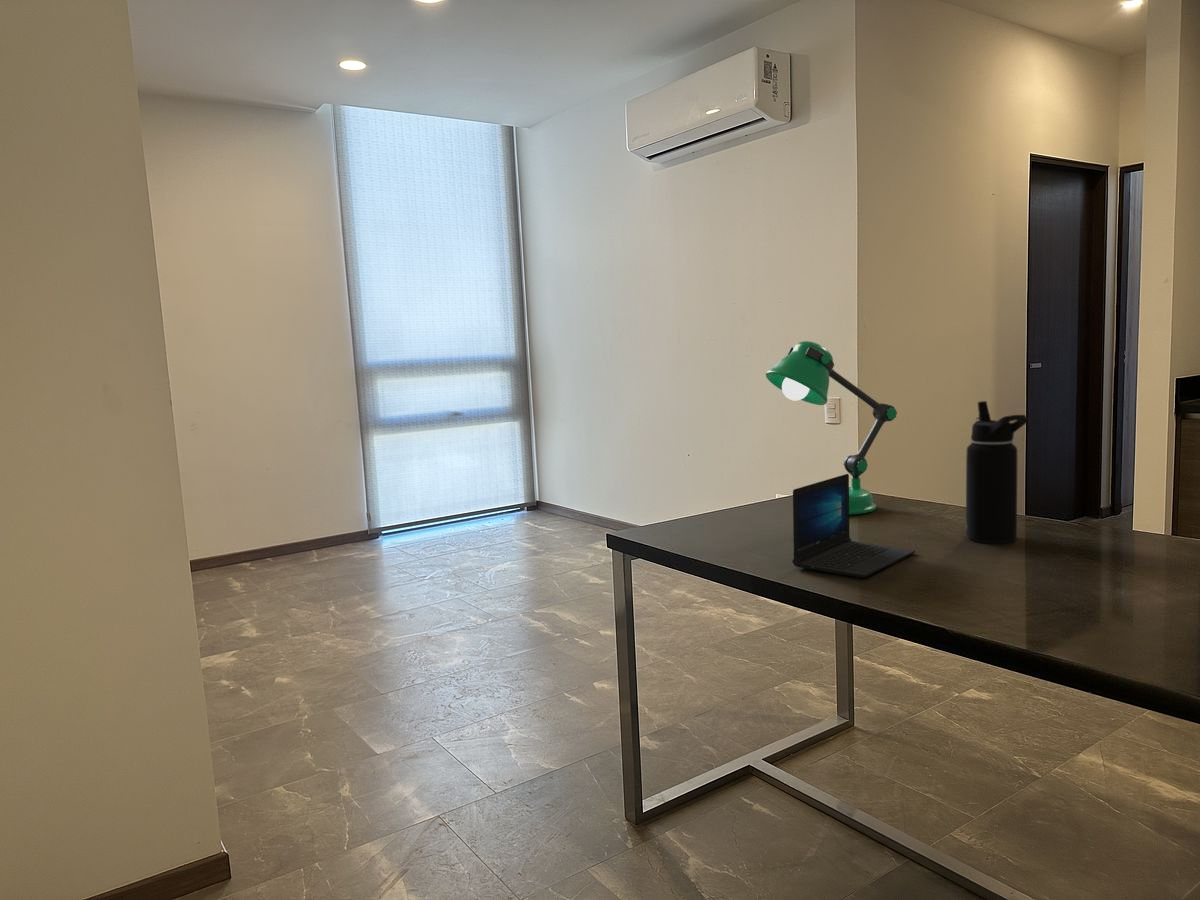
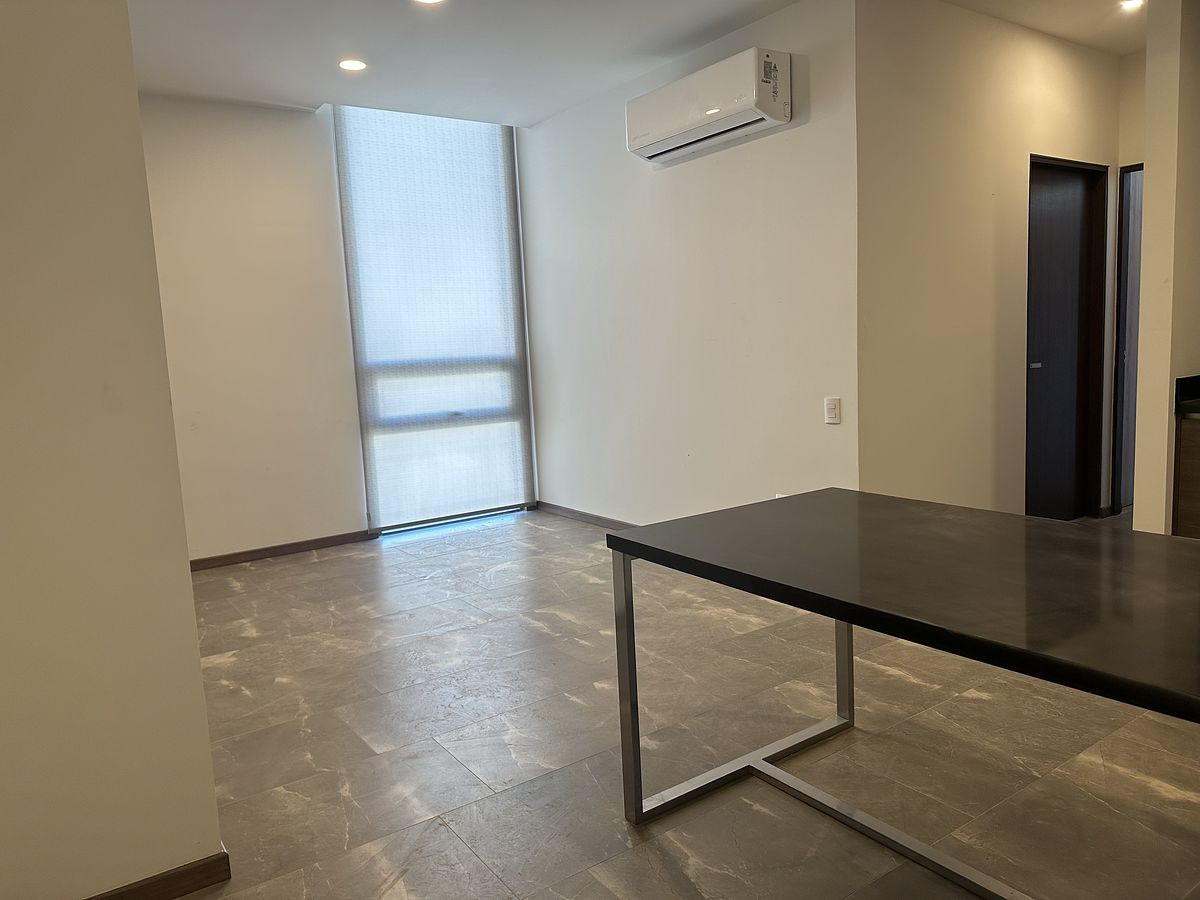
- desk lamp [765,340,898,516]
- water bottle [965,400,1029,544]
- laptop [791,473,916,579]
